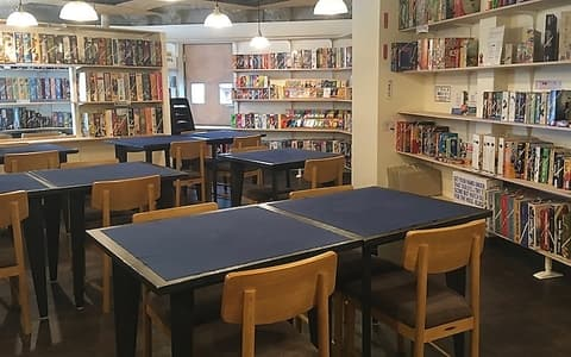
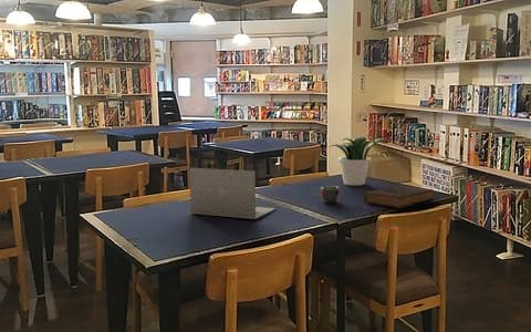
+ laptop [189,167,277,220]
+ potted plant [326,136,393,186]
+ mug [320,185,341,205]
+ book [363,185,434,209]
